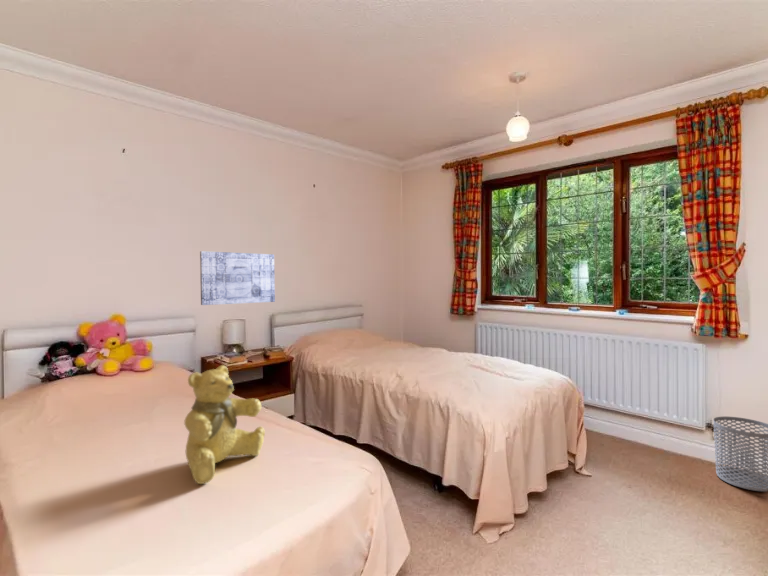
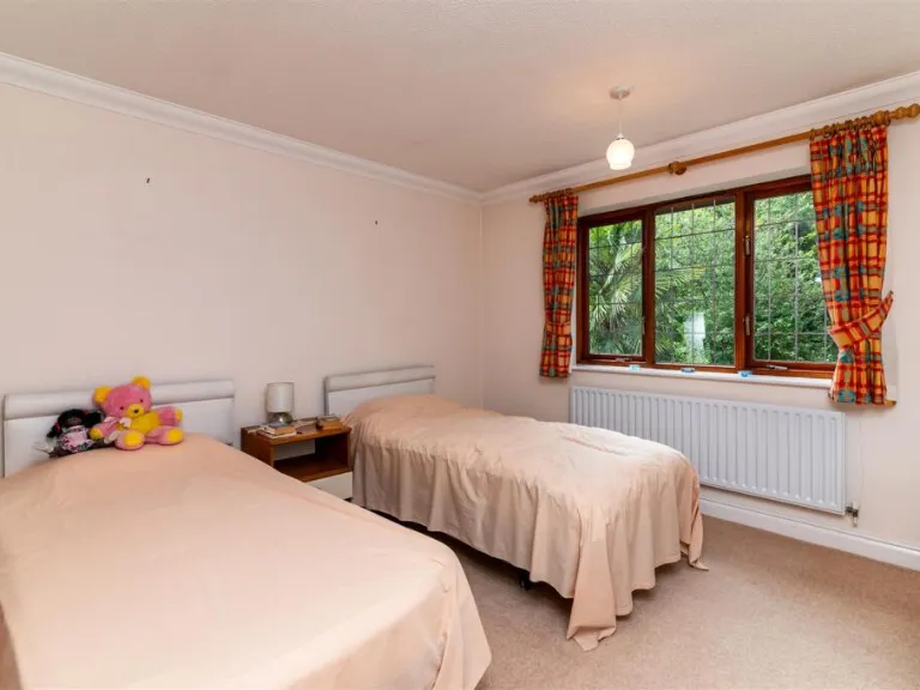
- teddy bear [183,364,266,485]
- waste bin [712,416,768,492]
- wall art [199,250,276,306]
